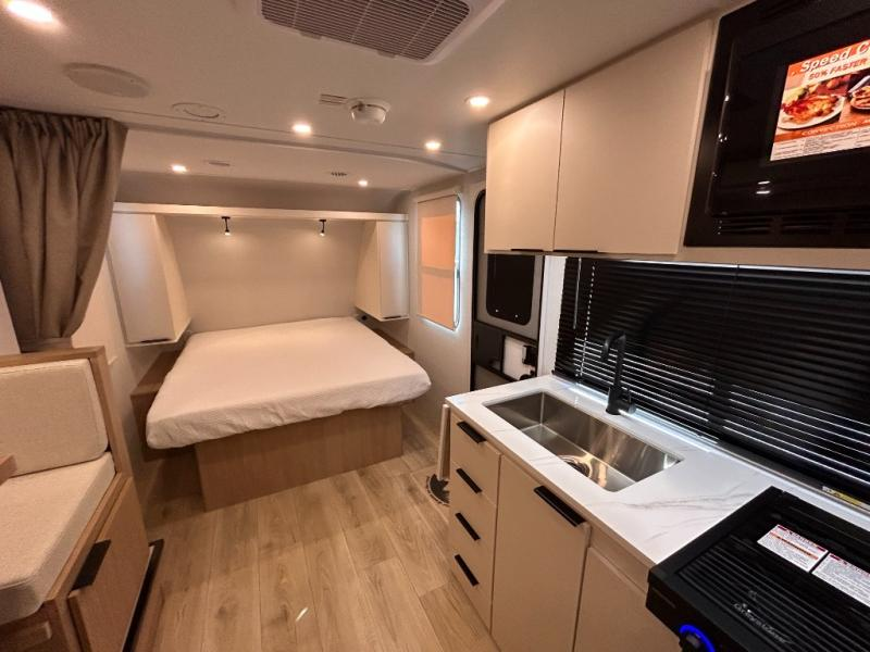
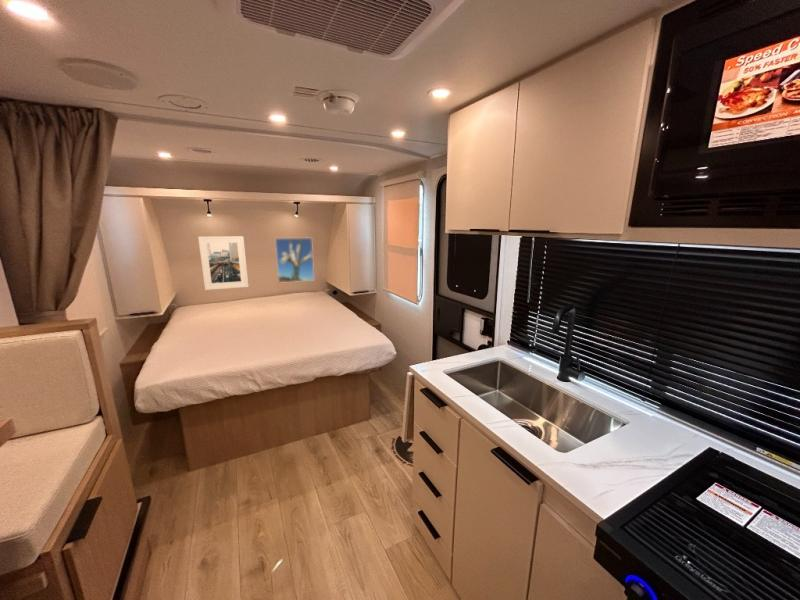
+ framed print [274,237,315,284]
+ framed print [197,235,250,291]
